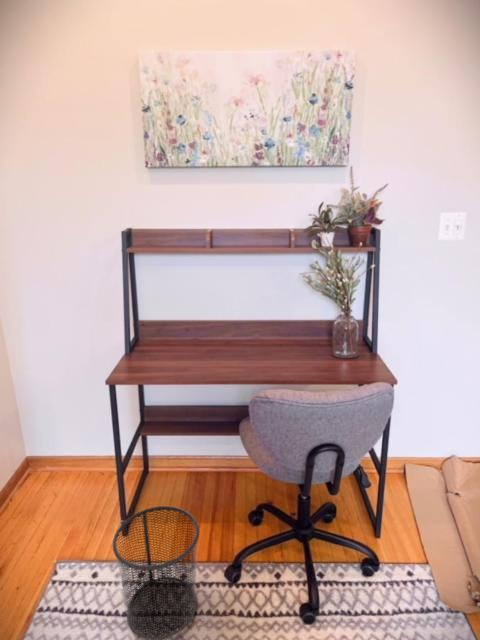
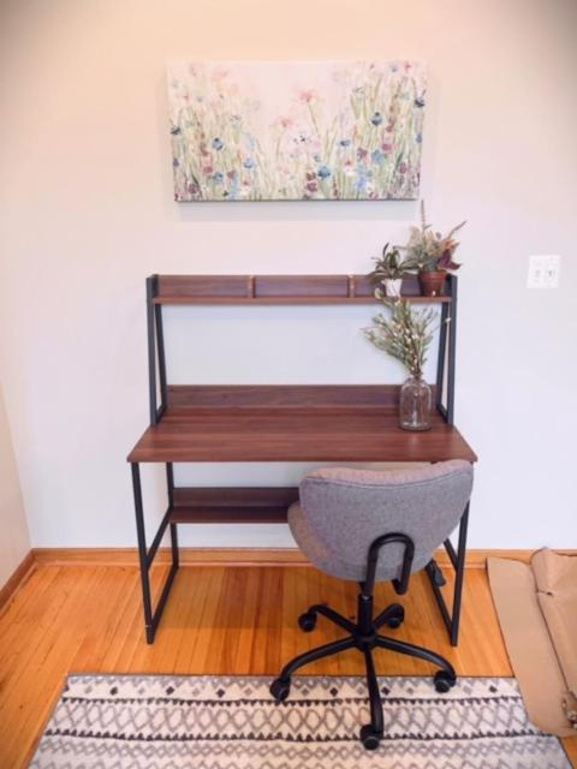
- waste bin [112,505,200,640]
